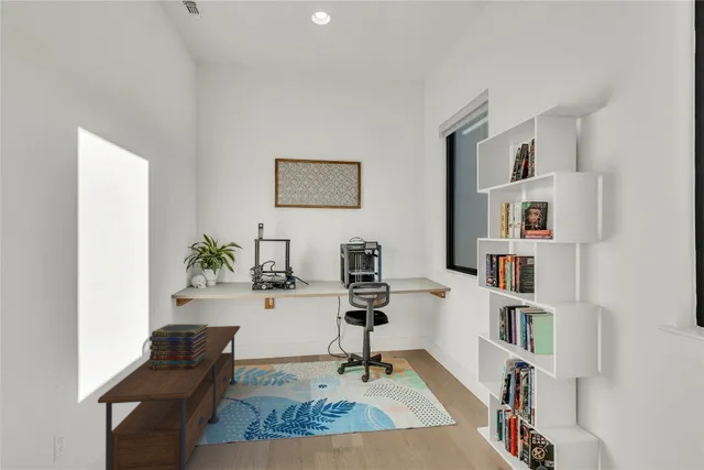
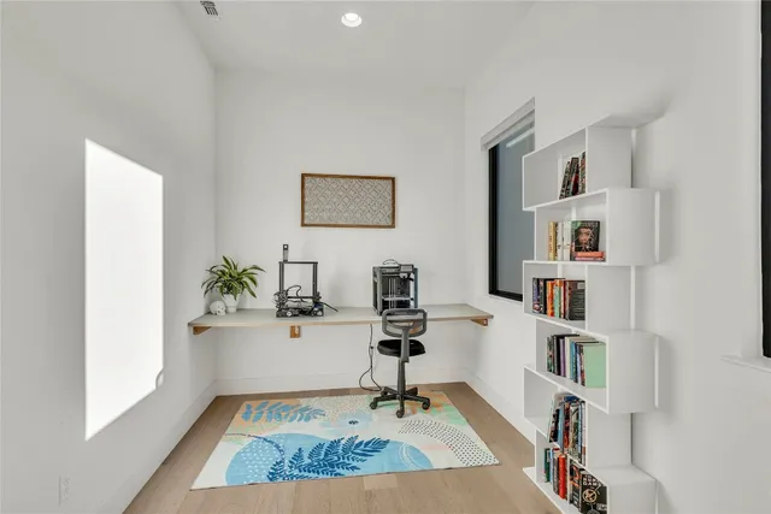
- media console [97,325,241,470]
- book stack [148,324,209,370]
